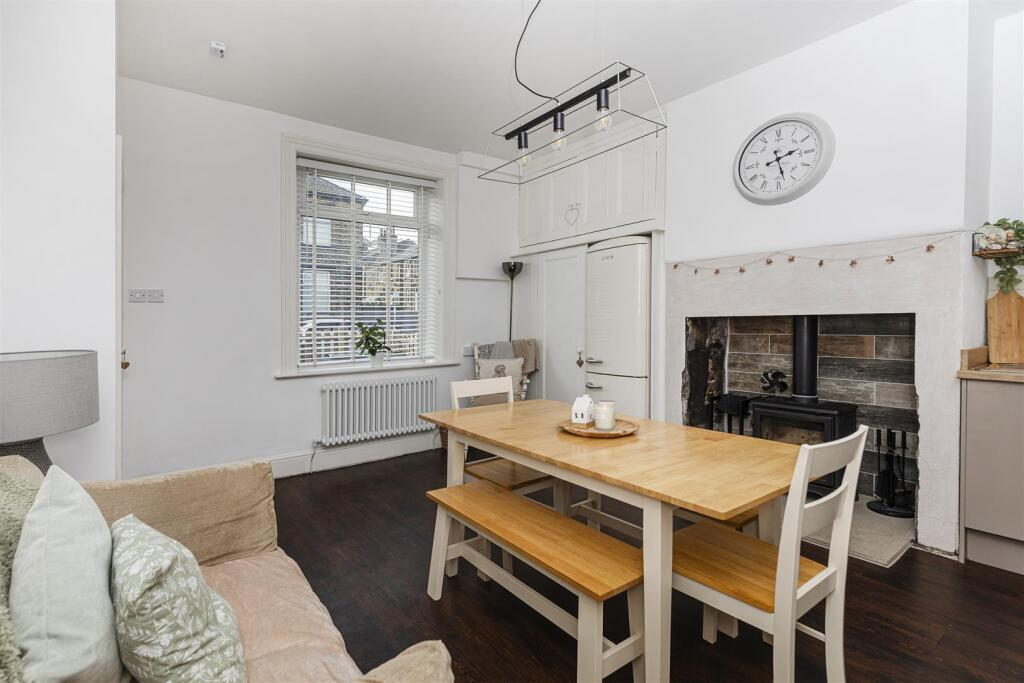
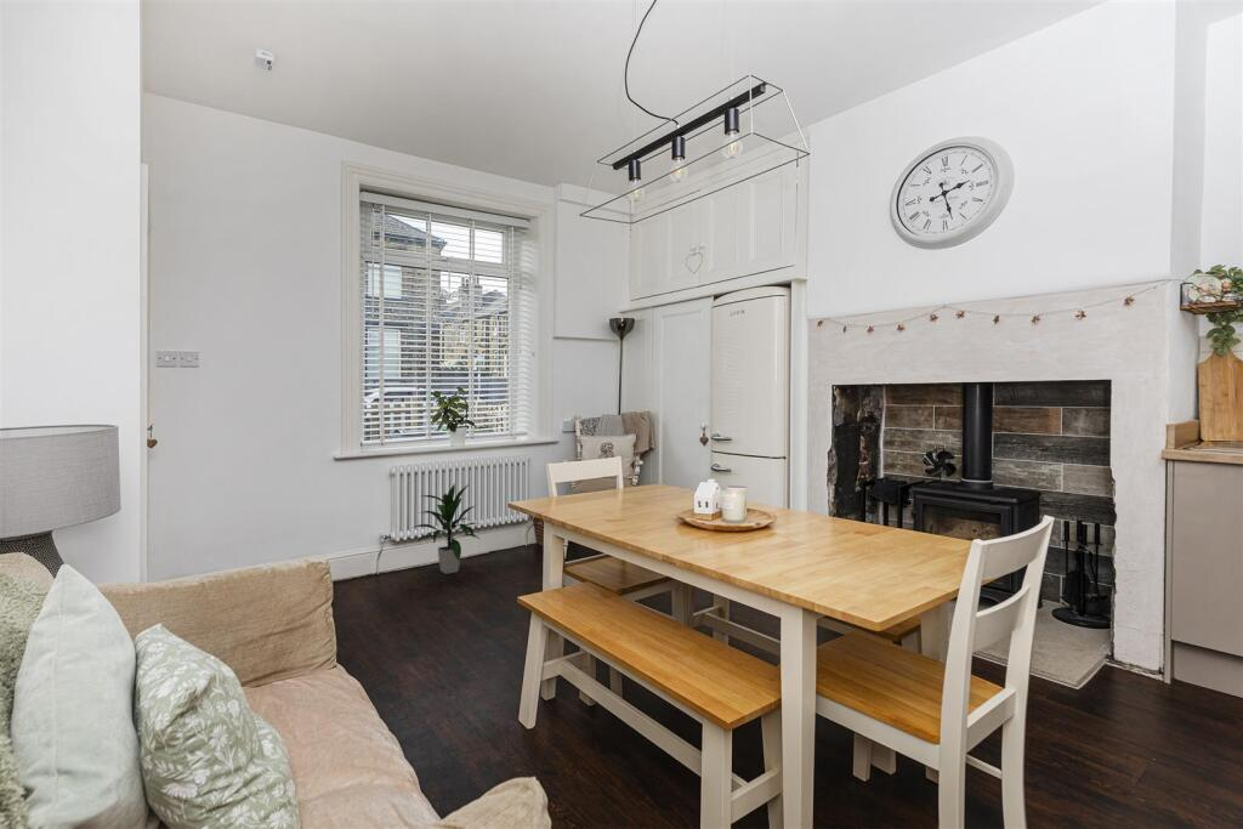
+ indoor plant [410,482,481,575]
